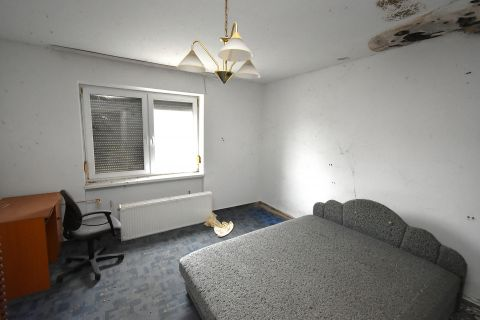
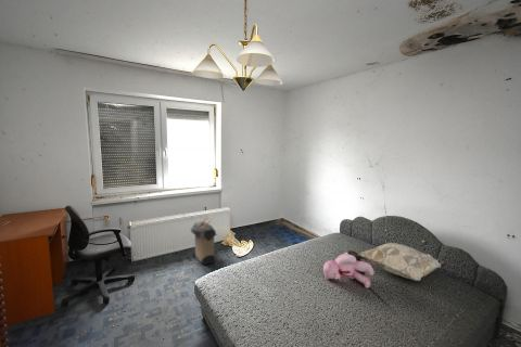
+ stuffed bear [322,249,376,290]
+ laundry hamper [190,216,217,266]
+ decorative pillow [358,242,448,282]
